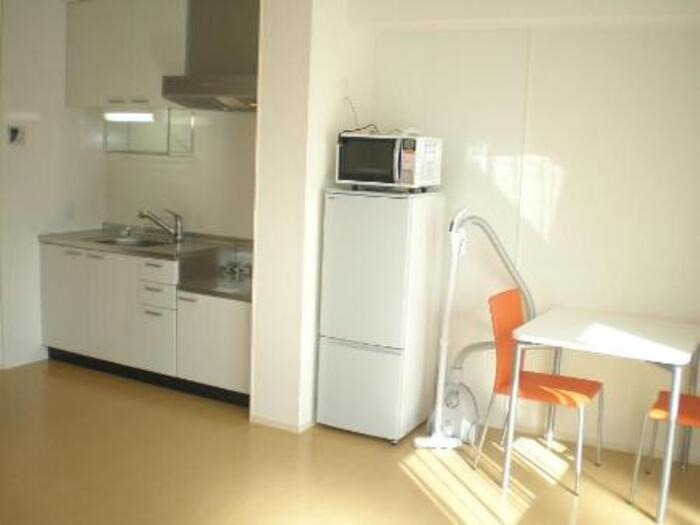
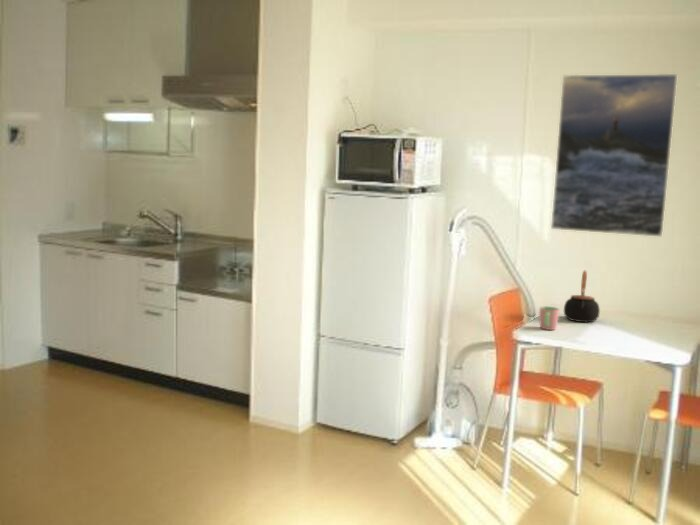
+ cup [538,306,560,331]
+ teapot [563,270,601,323]
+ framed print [550,73,678,238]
